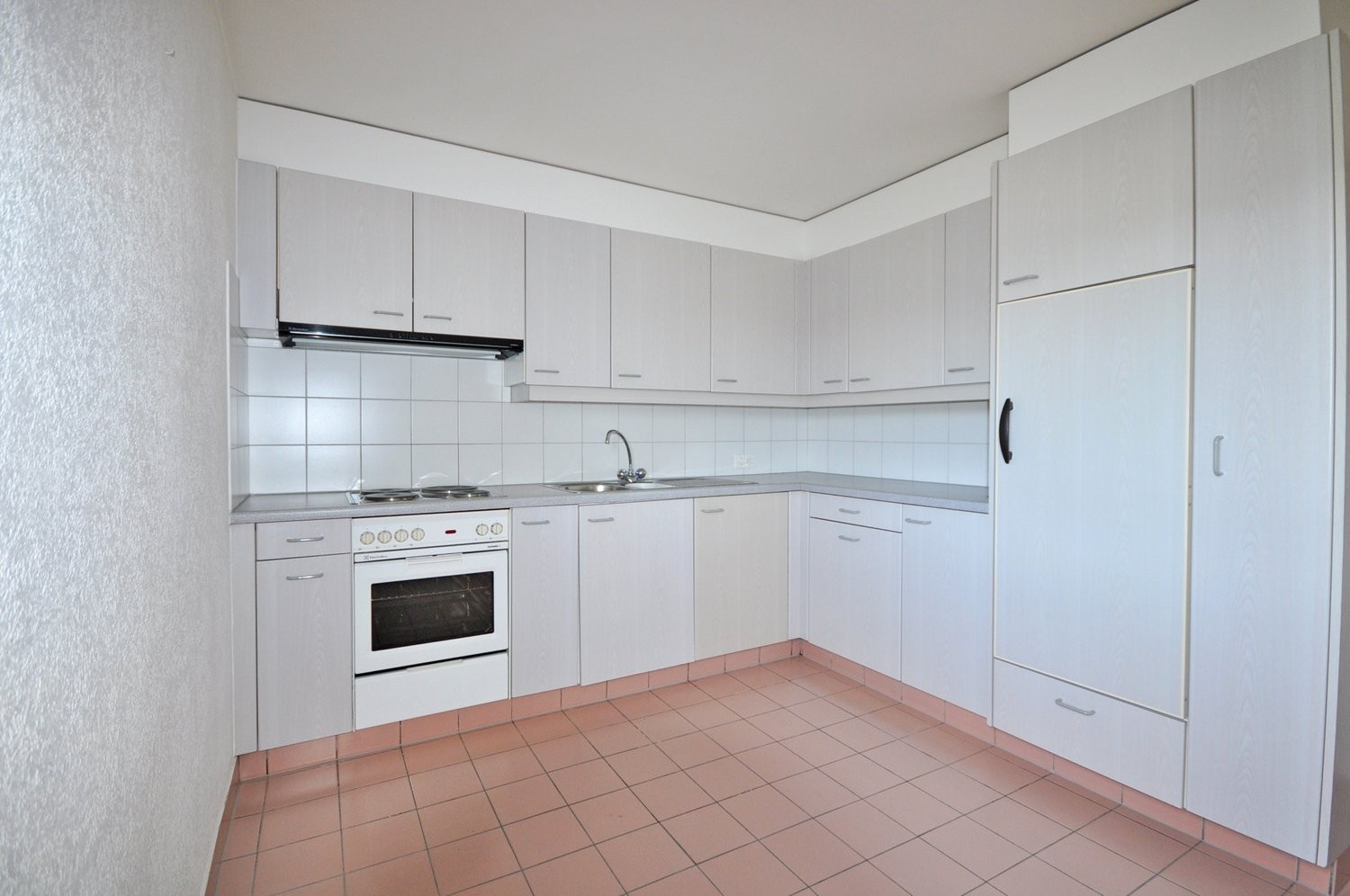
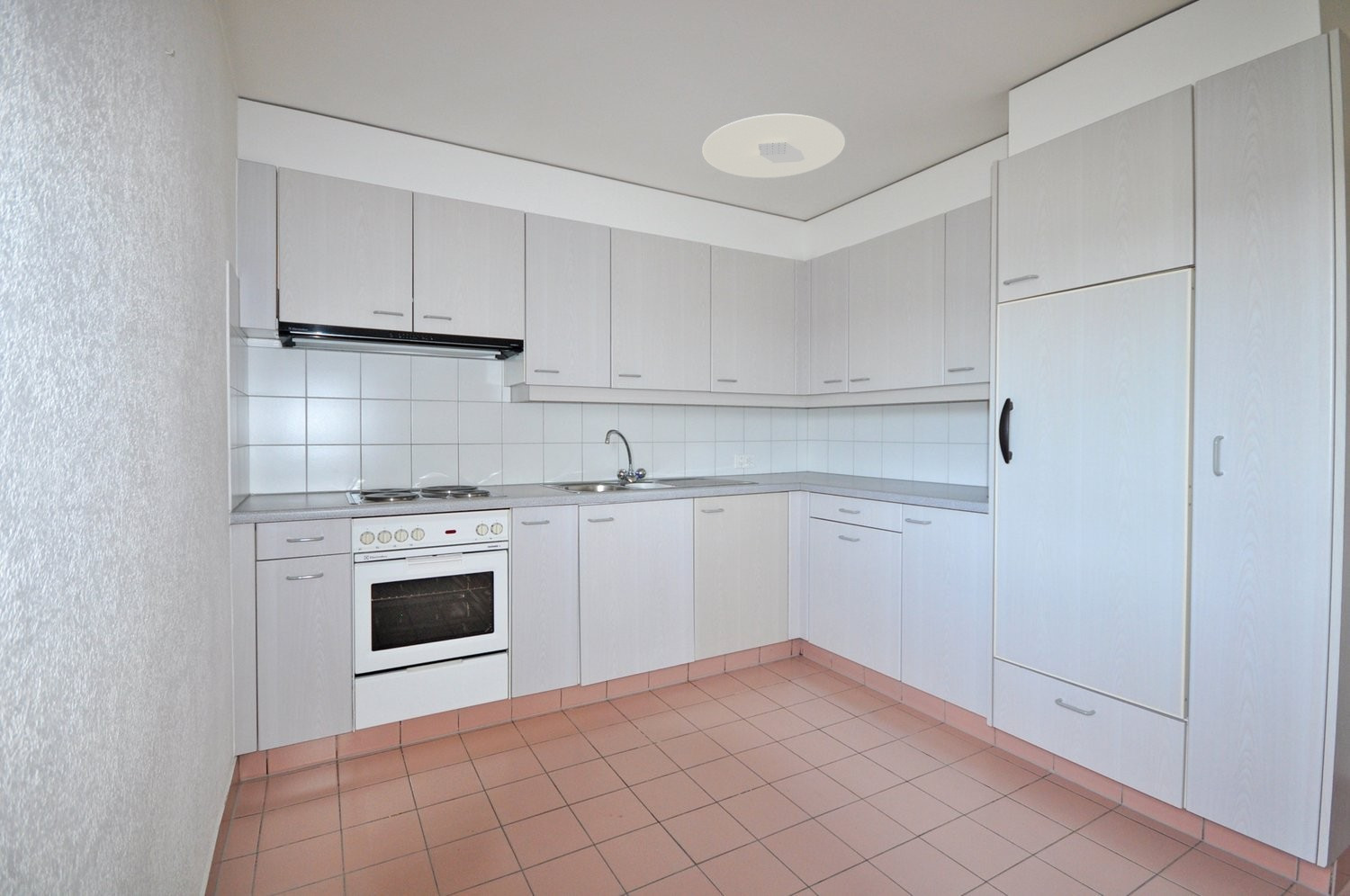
+ ceiling light [701,113,846,179]
